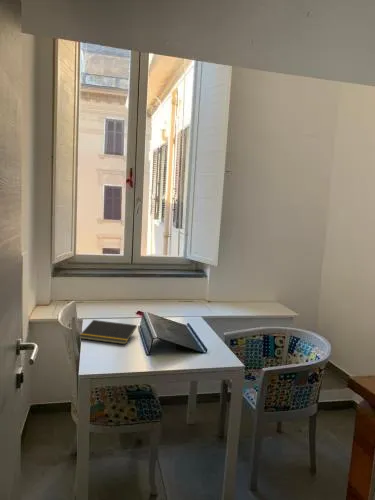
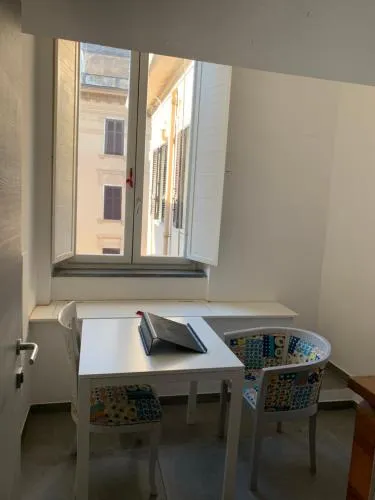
- notepad [78,319,138,345]
